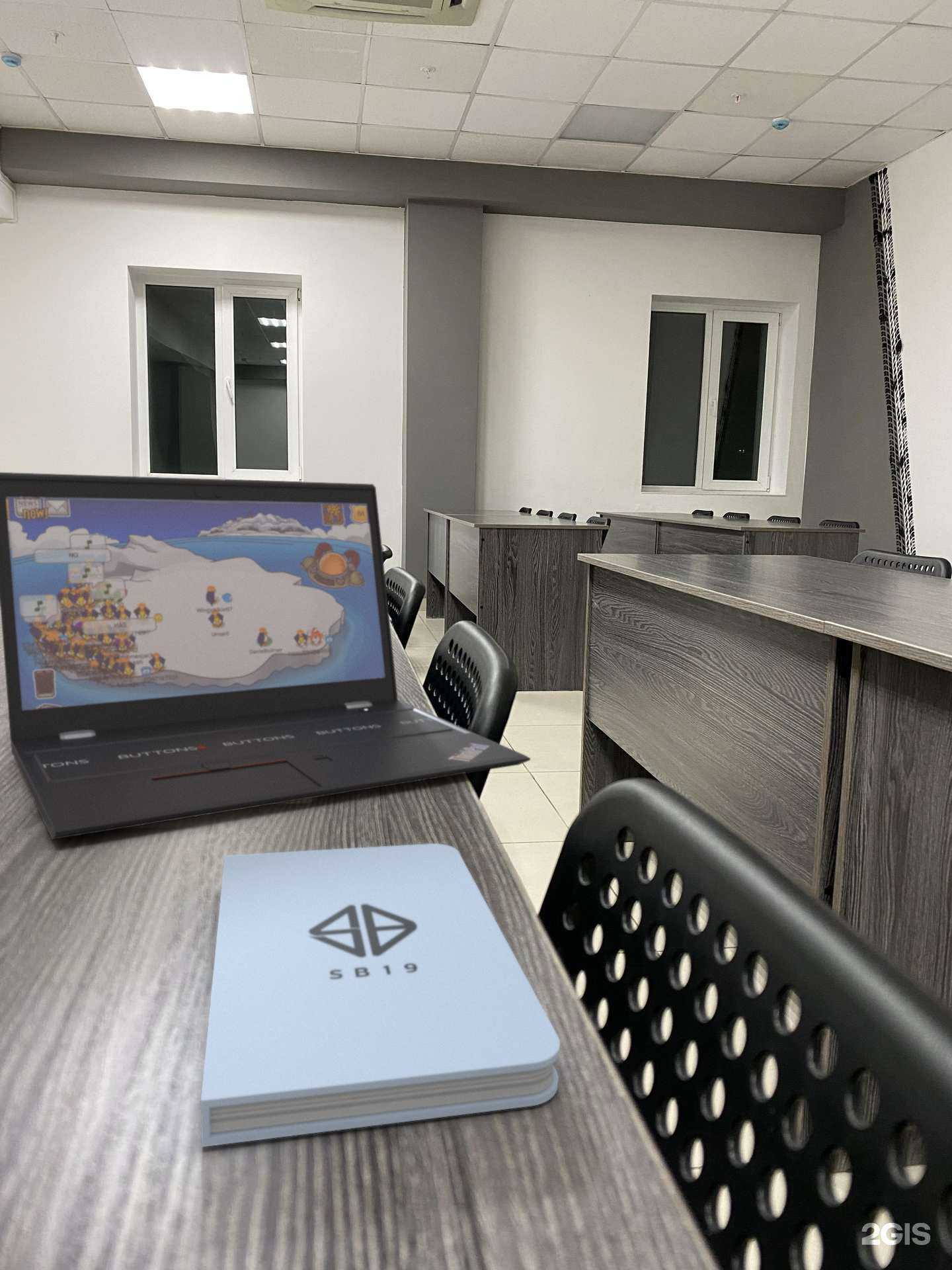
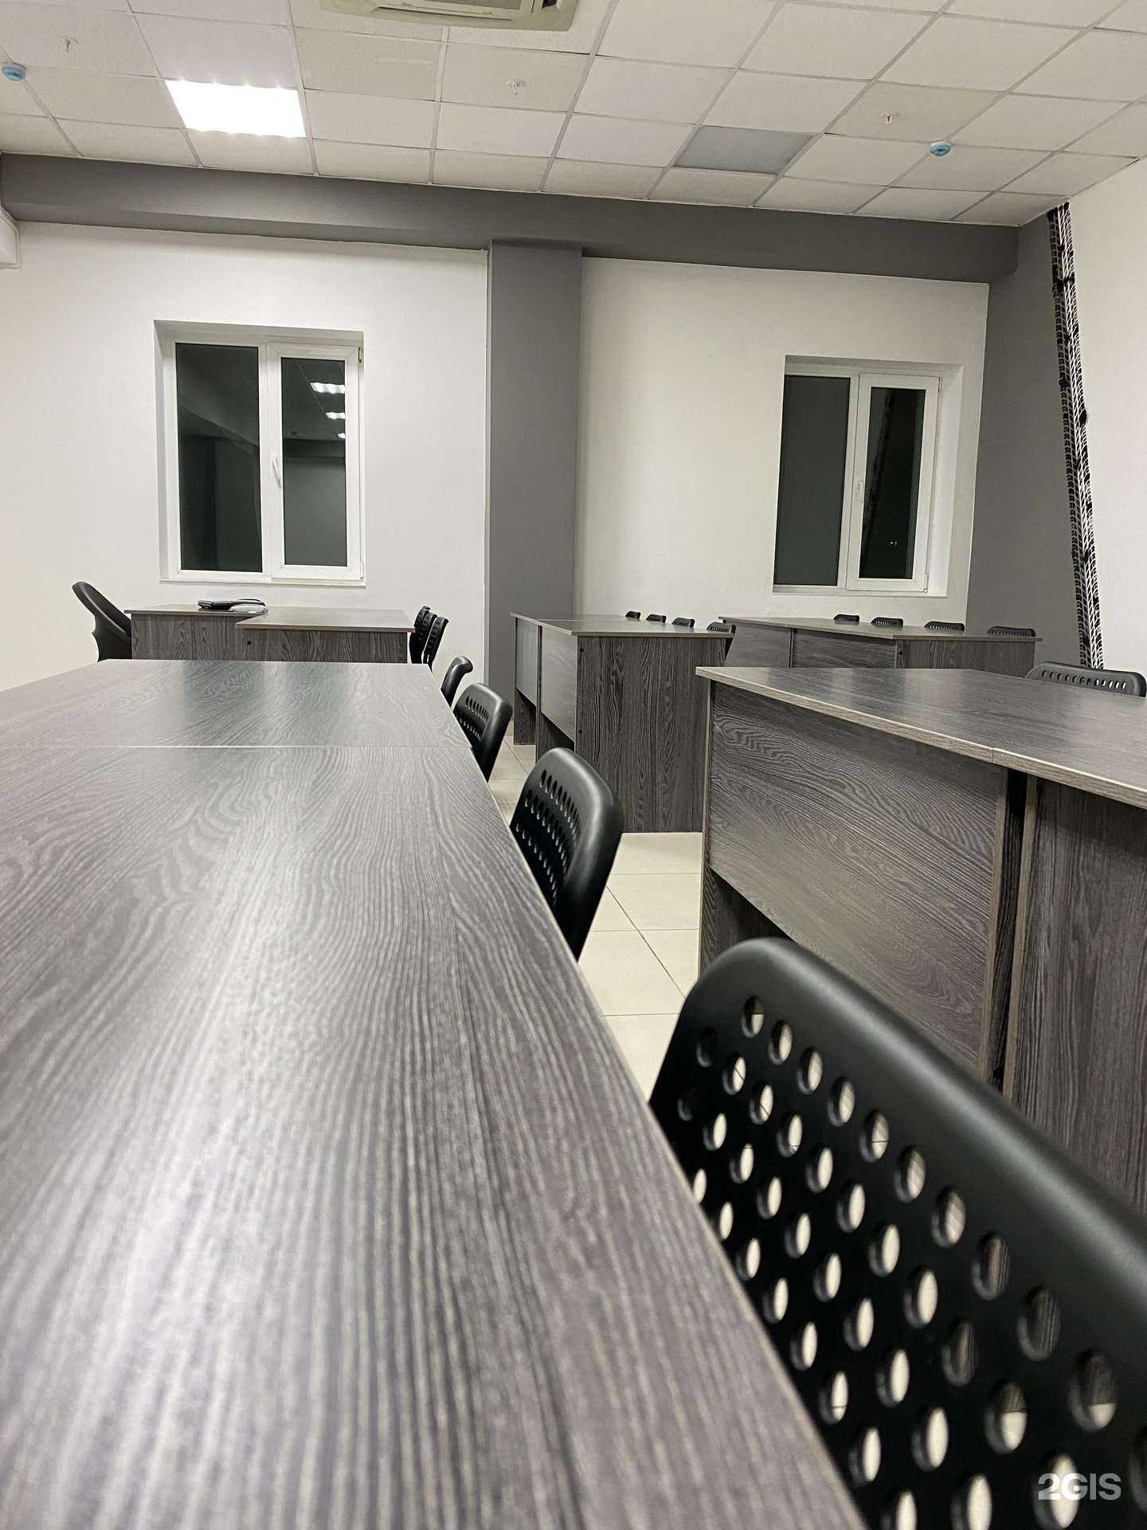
- notepad [200,843,561,1148]
- laptop [0,472,531,840]
